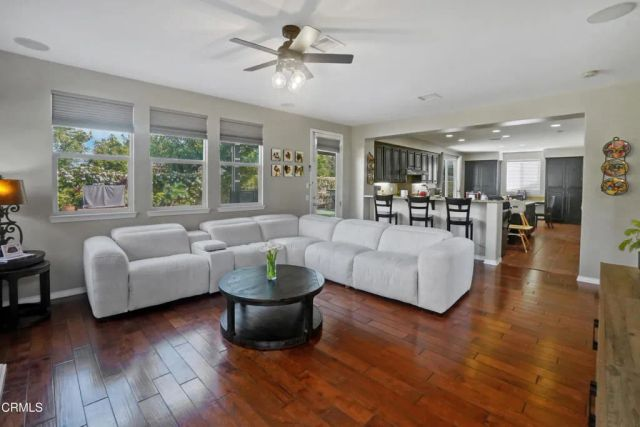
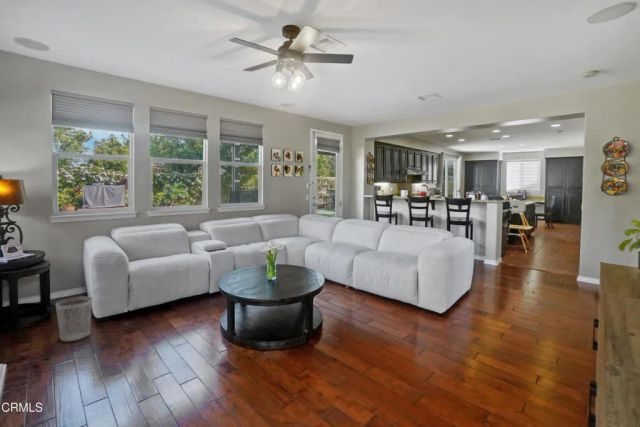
+ wastebasket [55,296,93,342]
